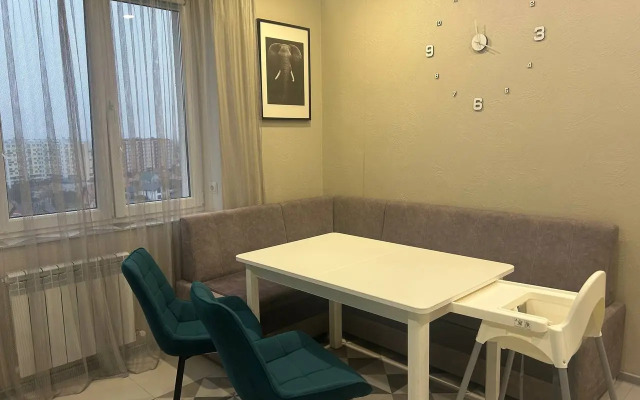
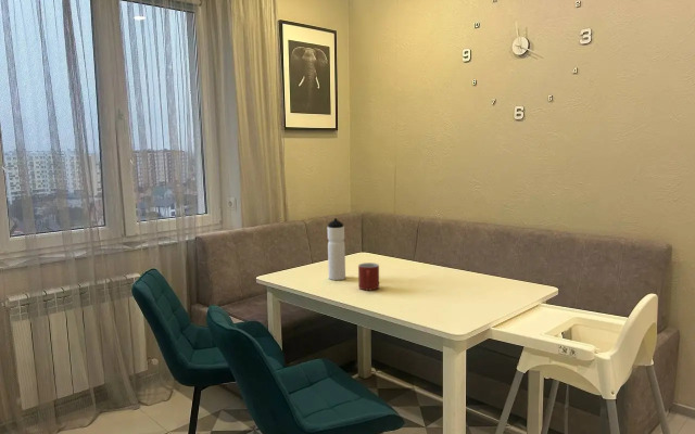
+ mug [357,261,380,291]
+ water bottle [326,217,346,281]
